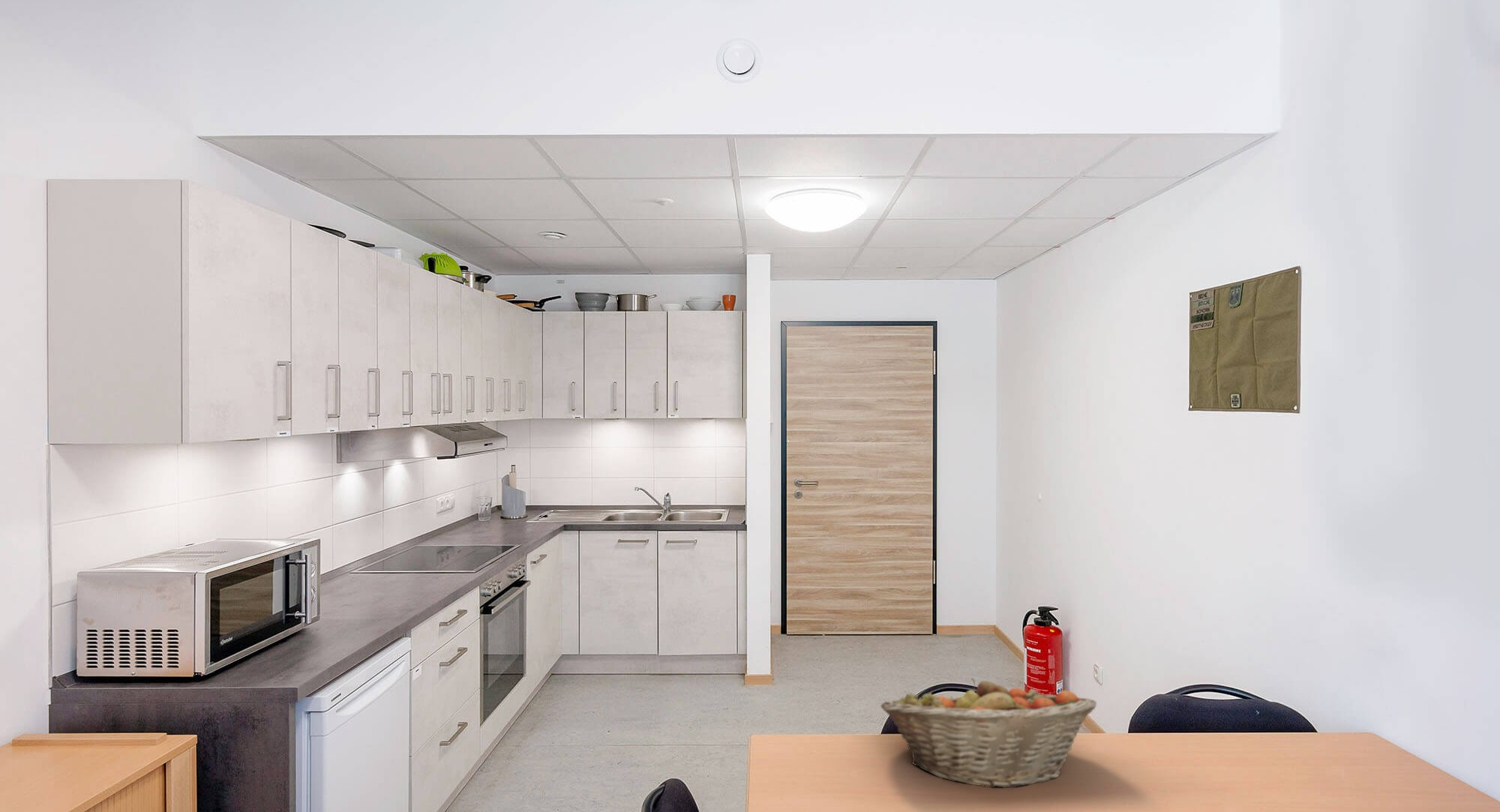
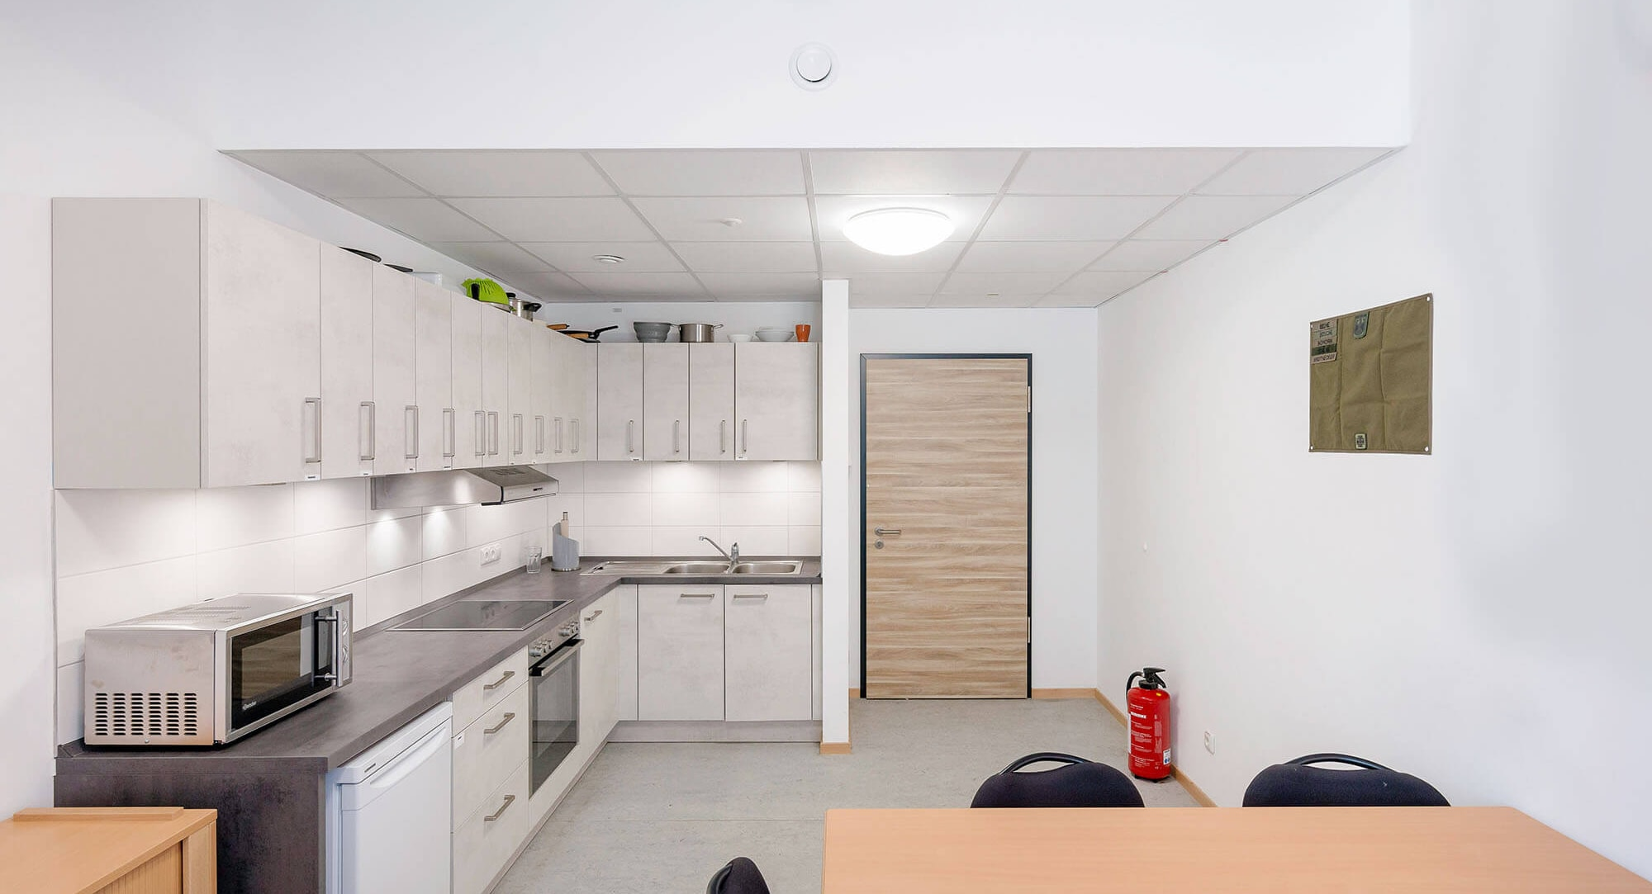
- fruit basket [880,677,1097,789]
